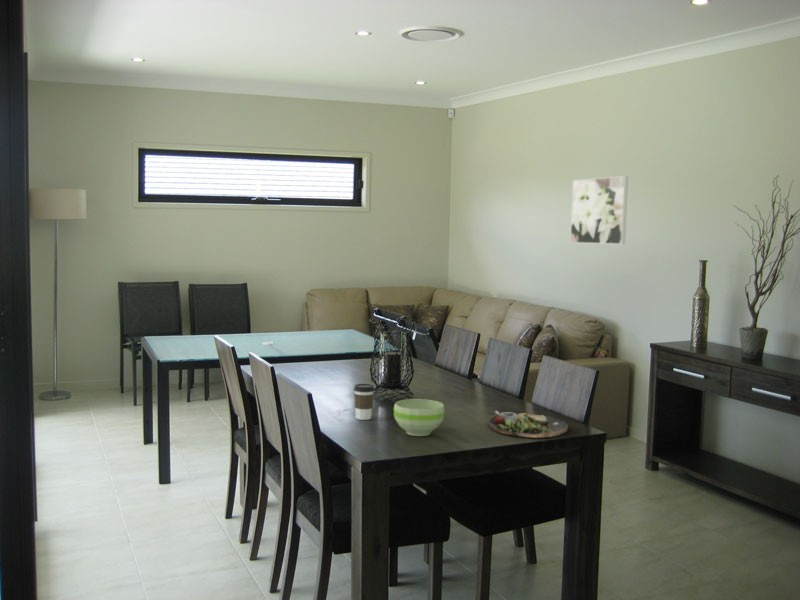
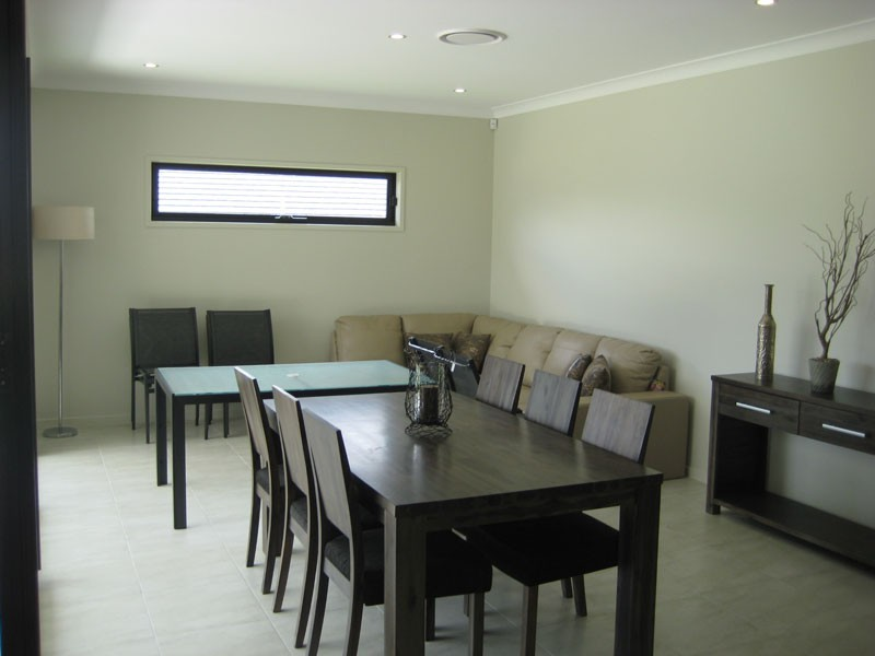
- dinner plate [487,410,569,439]
- bowl [393,398,446,437]
- coffee cup [353,383,375,421]
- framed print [569,175,629,245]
